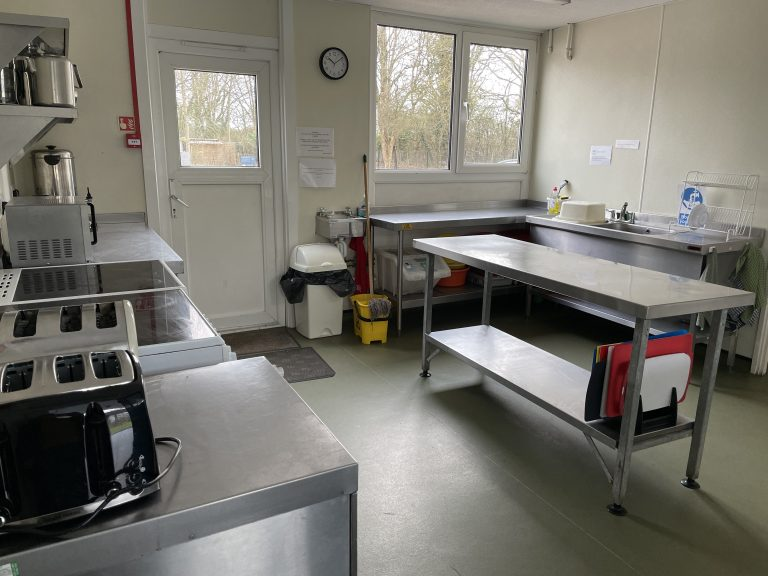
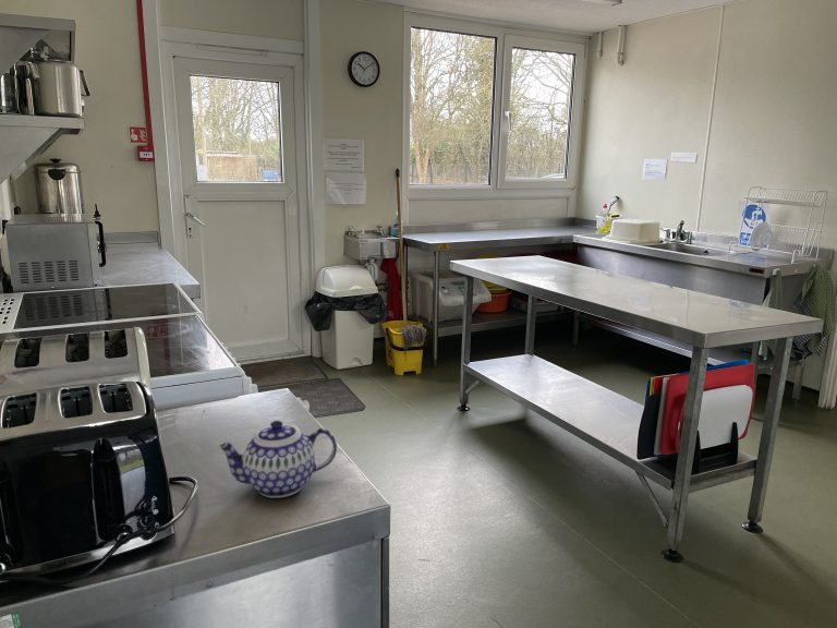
+ teapot [217,420,338,499]
